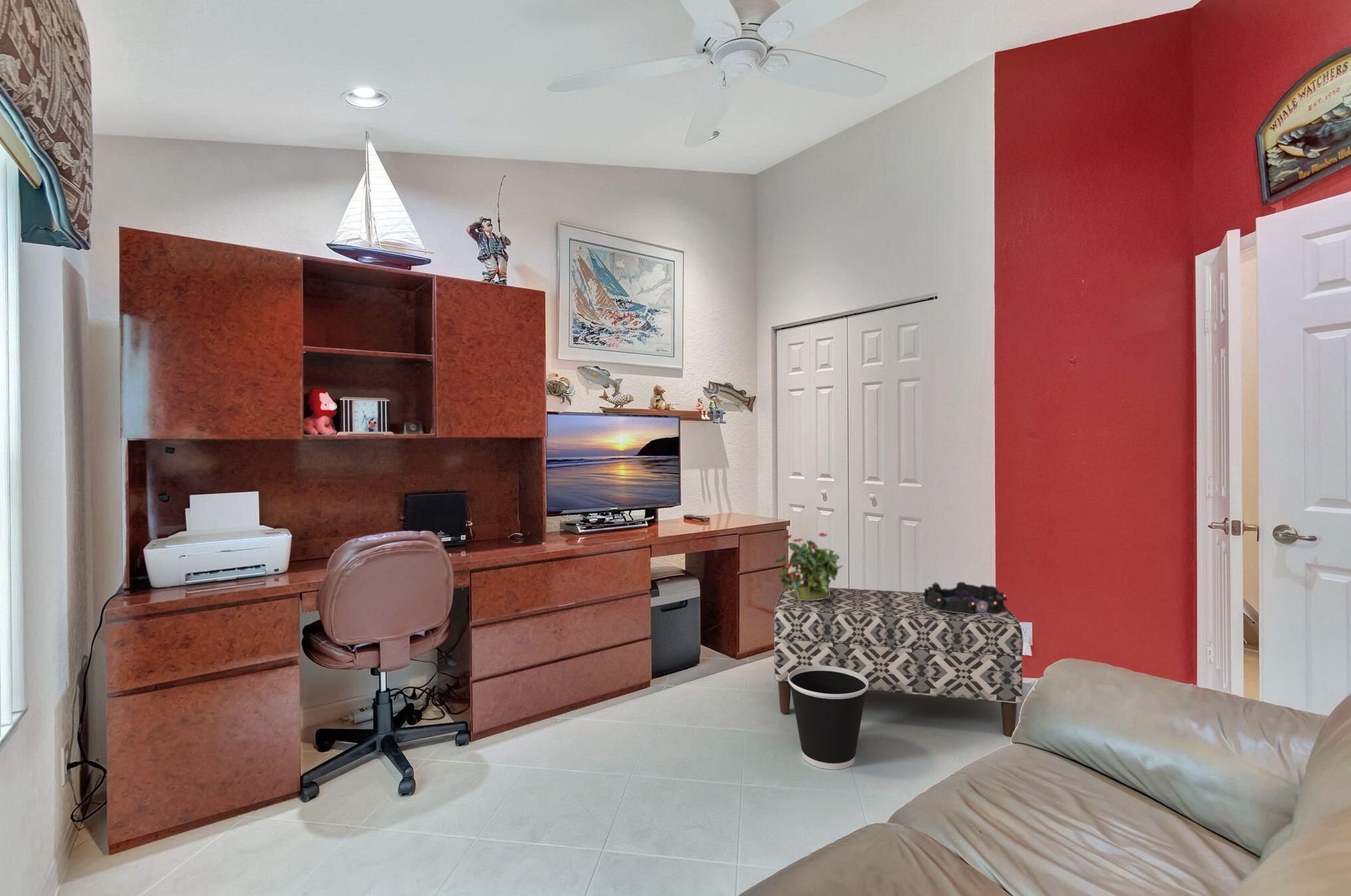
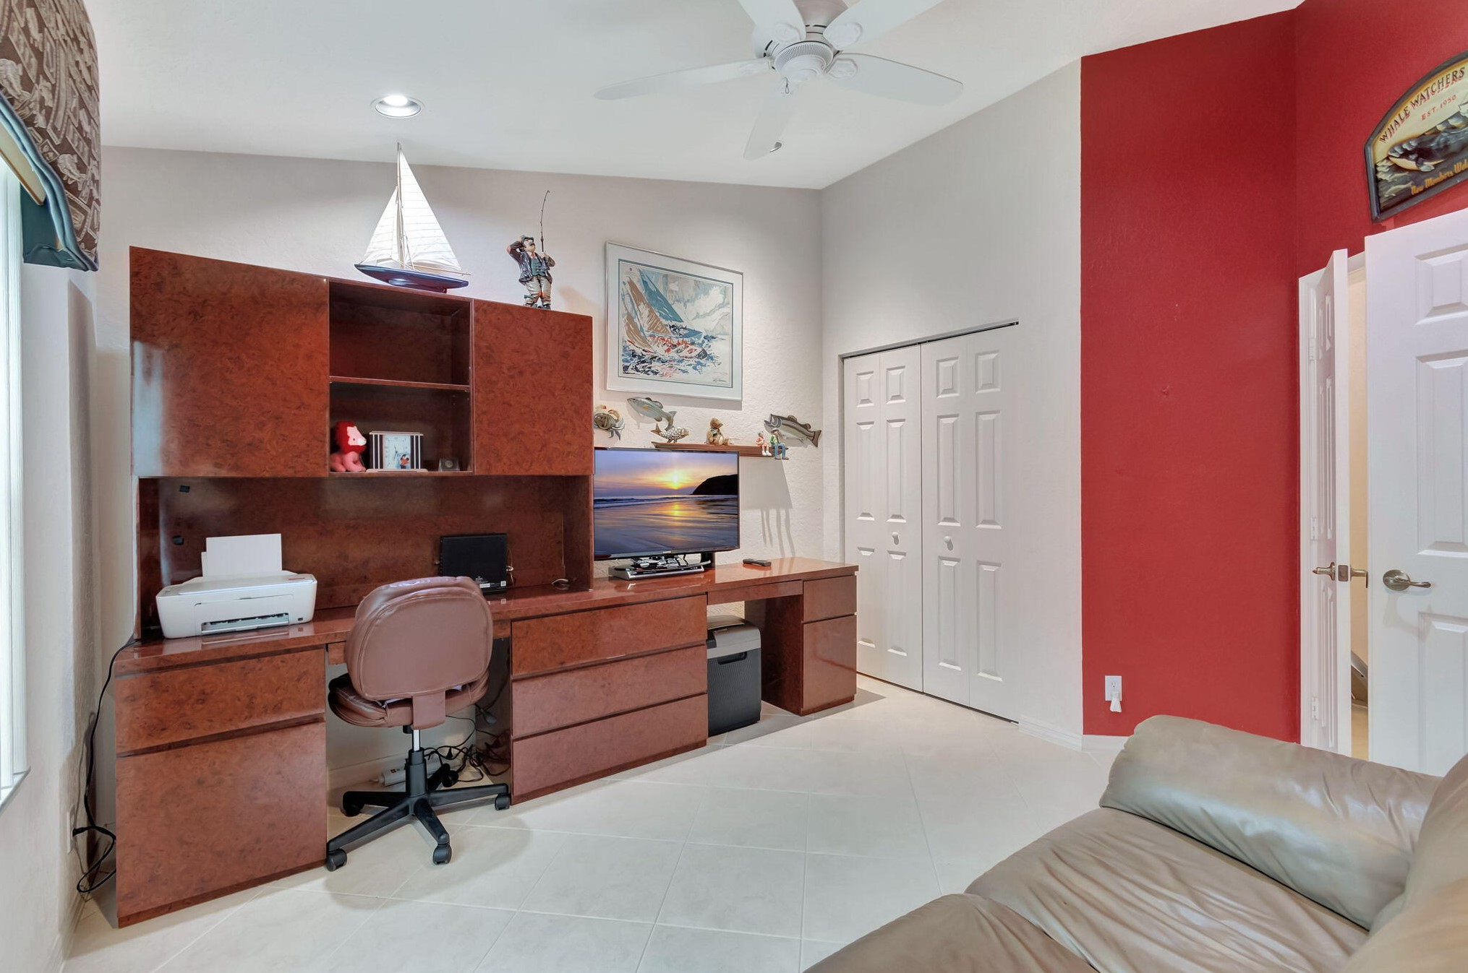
- bench [773,586,1024,738]
- wastebasket [788,666,868,770]
- decorative bowl [921,581,1008,615]
- potted plant [773,531,844,601]
